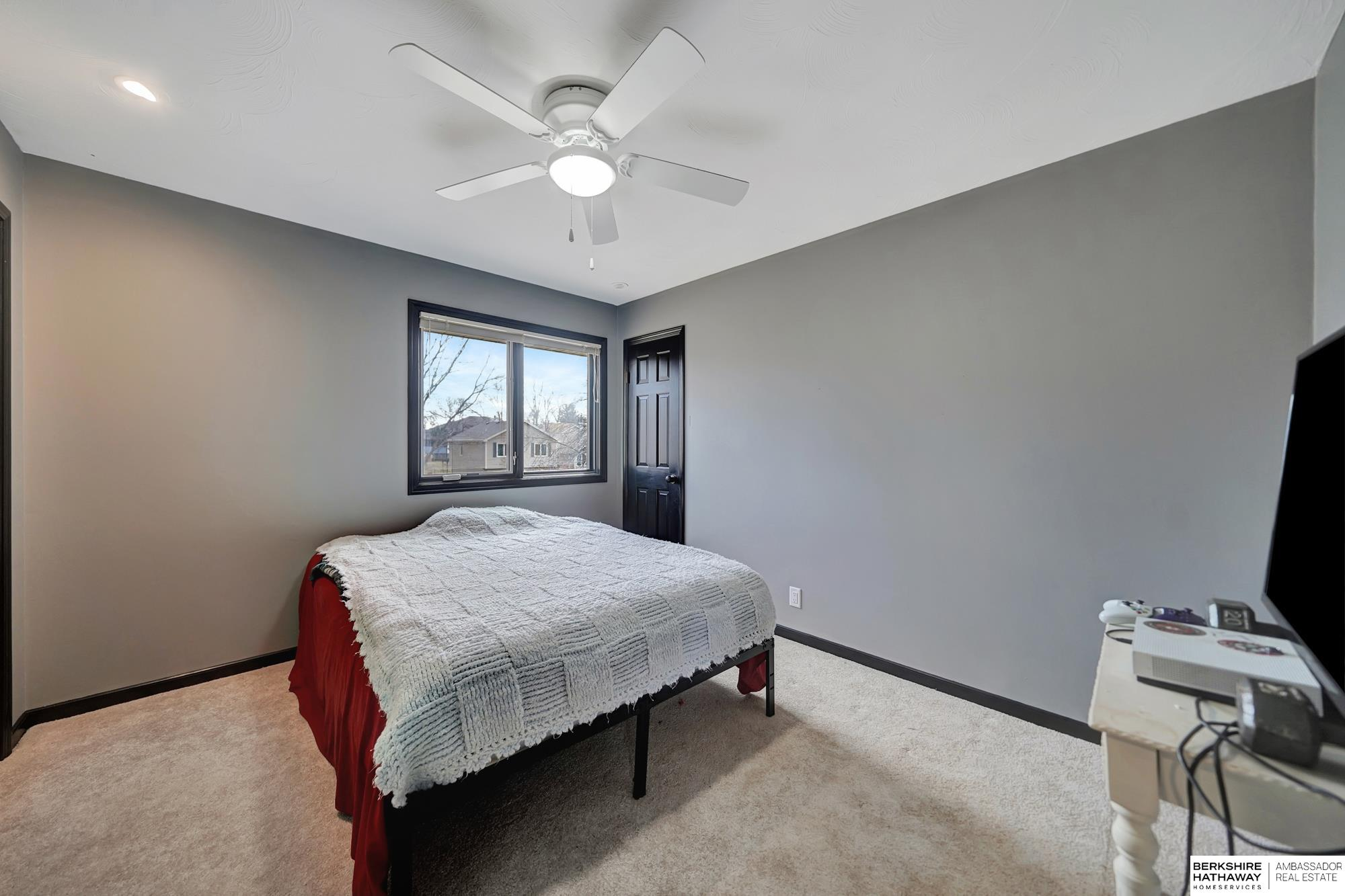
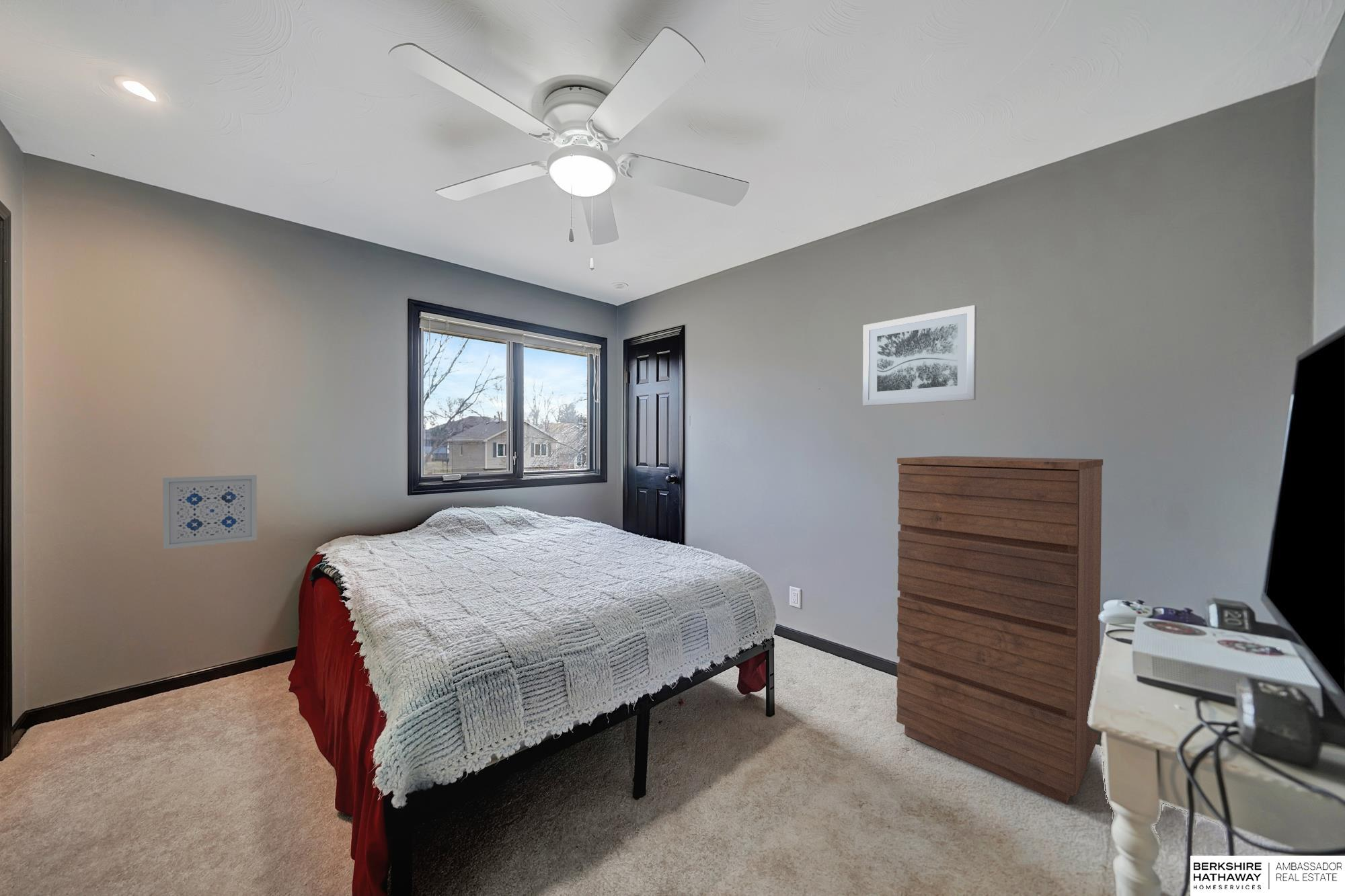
+ wall art [162,474,258,550]
+ wall art [862,304,977,407]
+ dresser [896,456,1104,805]
